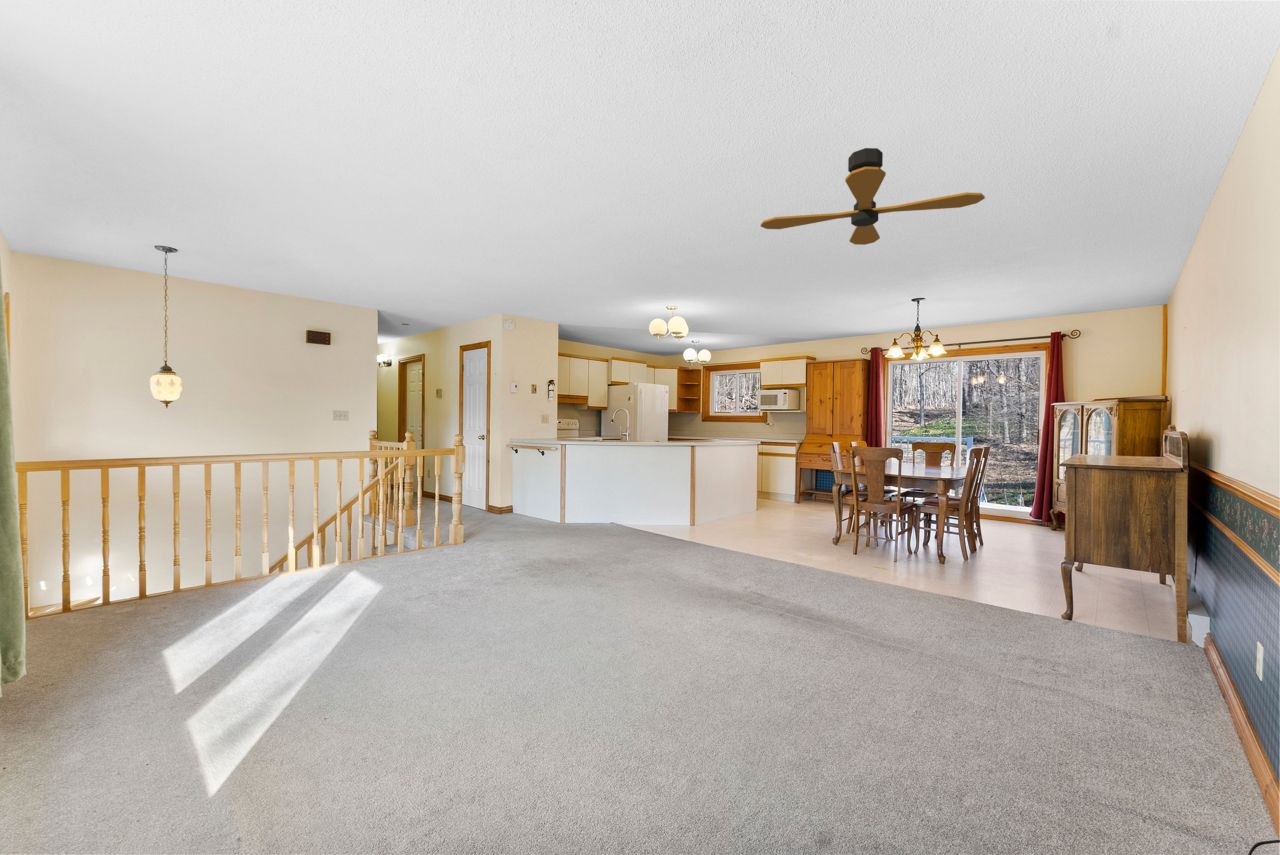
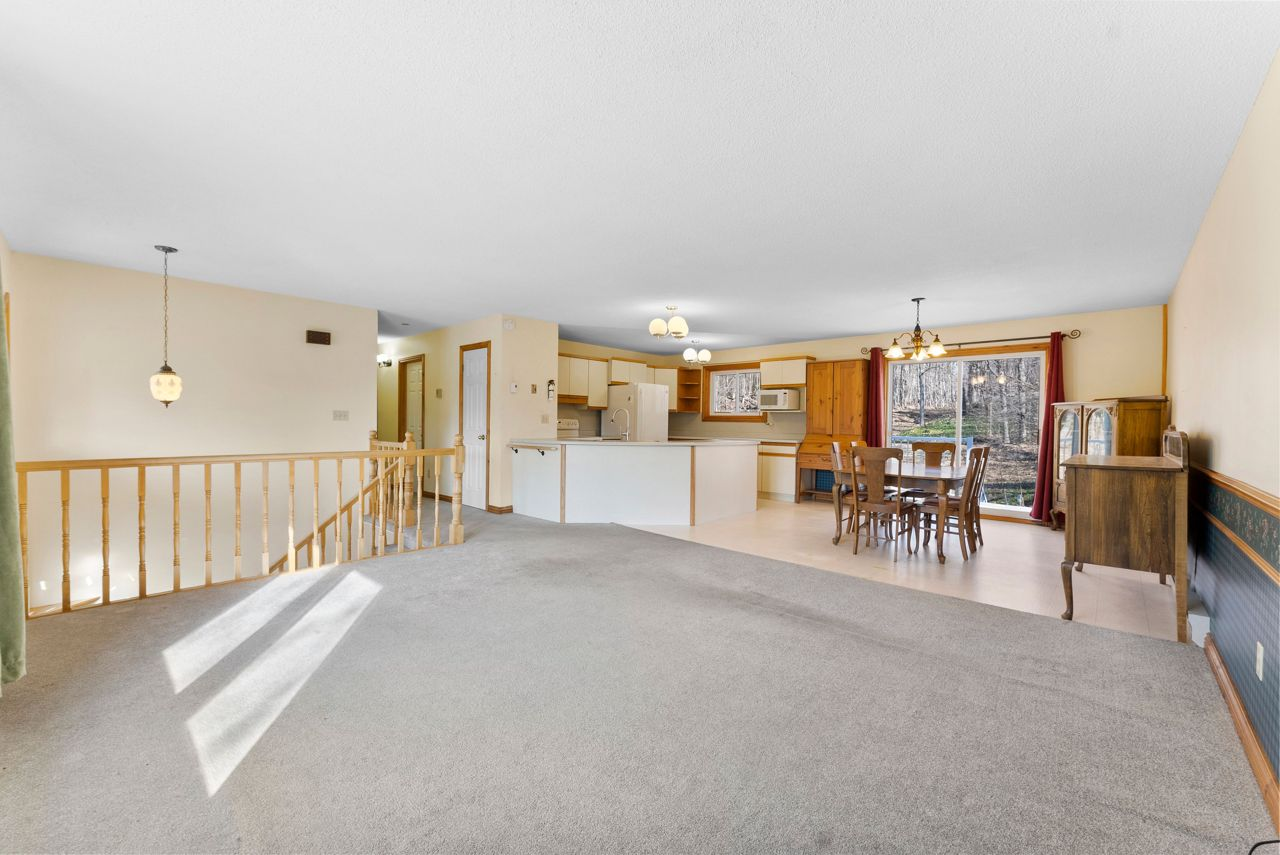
- ceiling fan [759,147,986,246]
